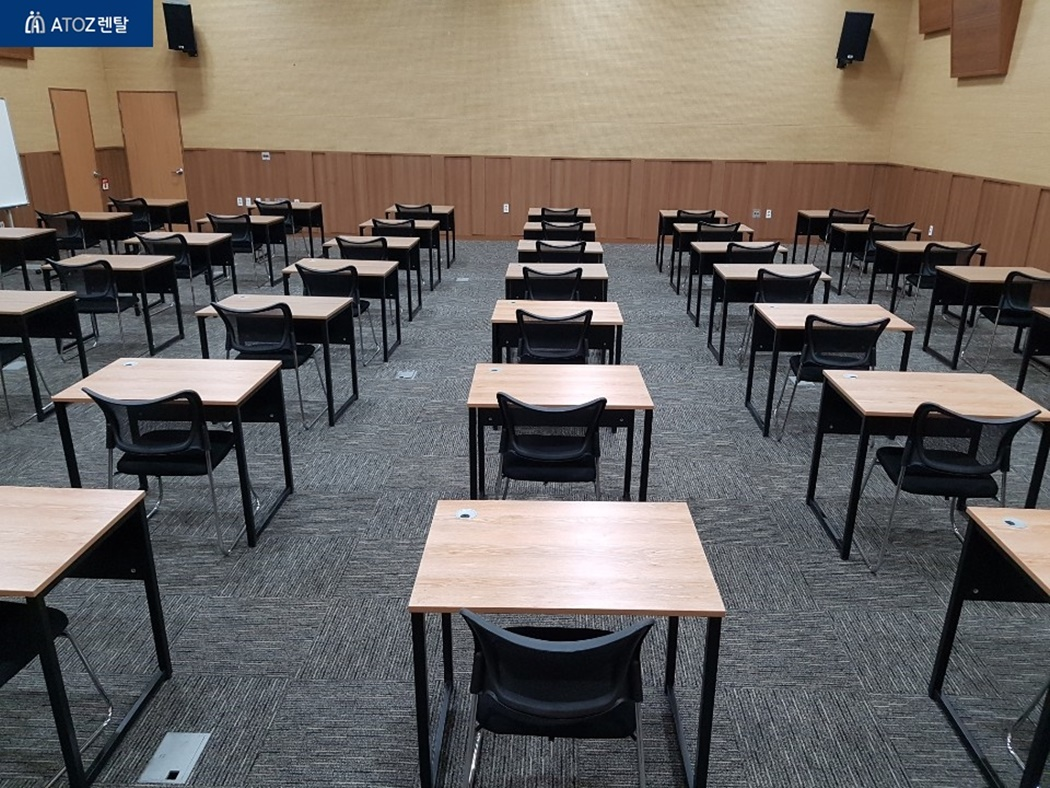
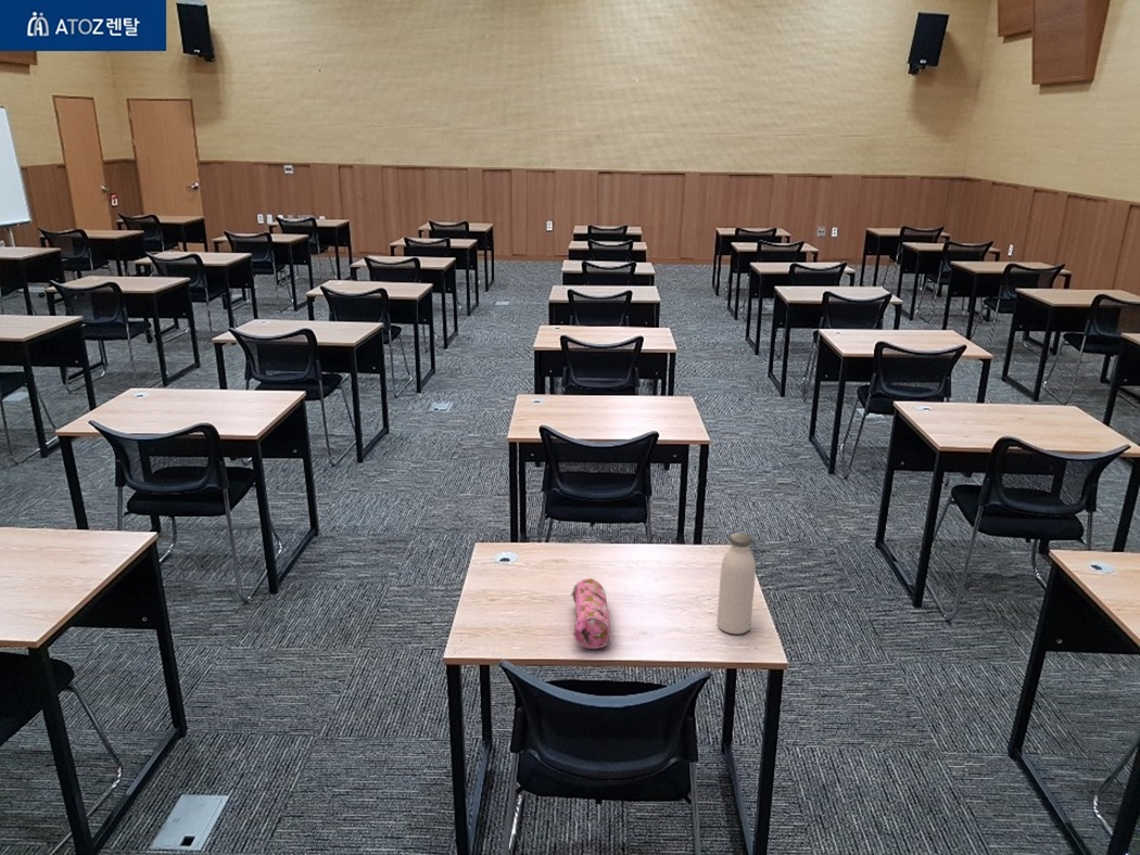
+ water bottle [717,532,757,635]
+ pencil case [570,577,611,650]
